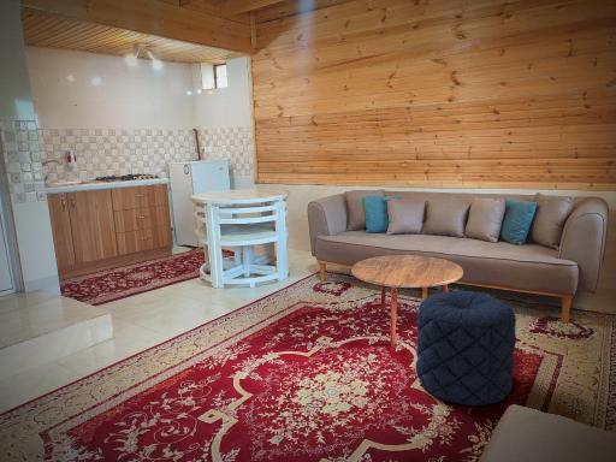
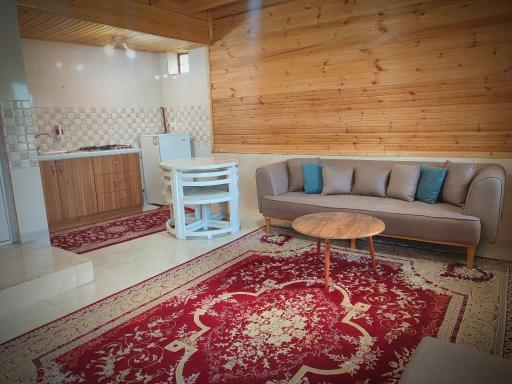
- pouf [414,290,517,407]
